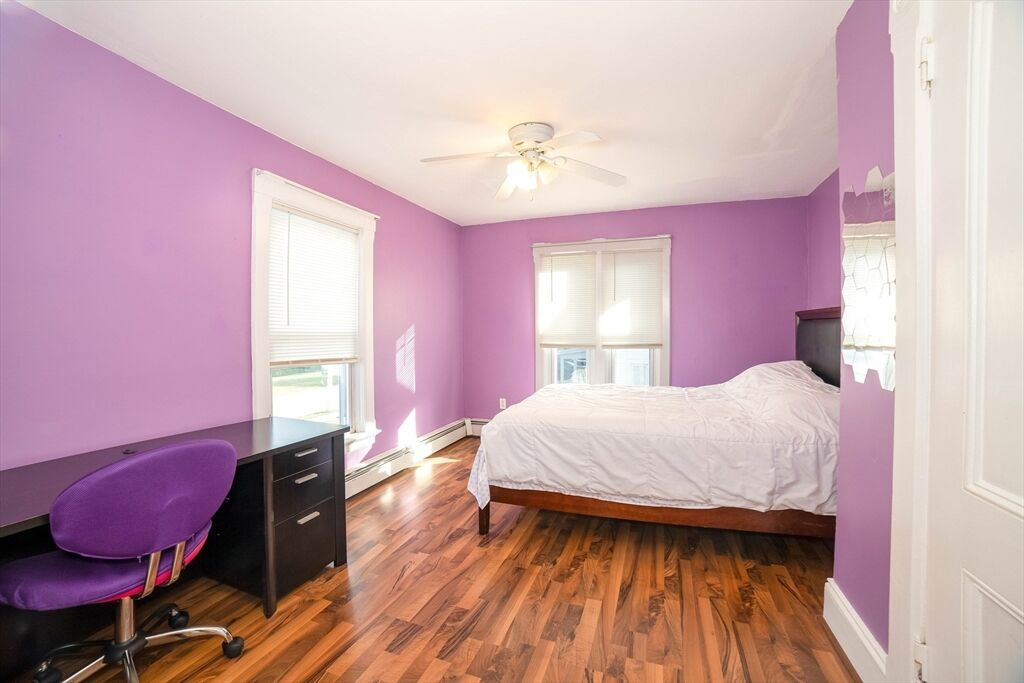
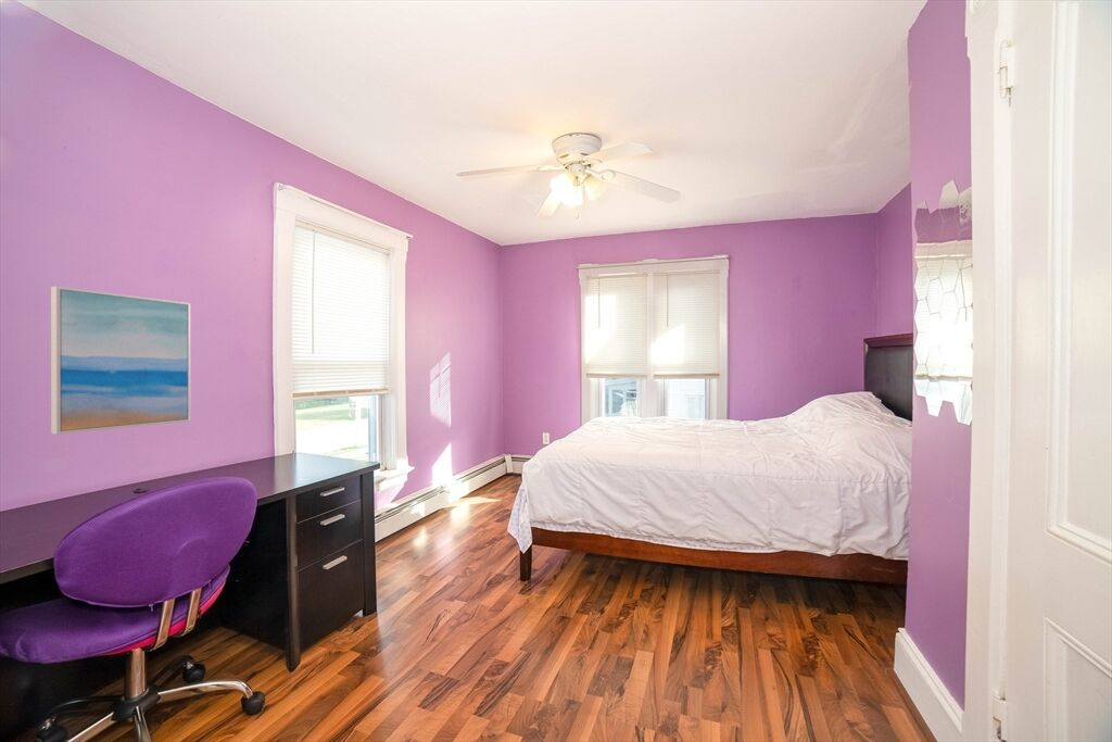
+ wall art [50,285,191,436]
